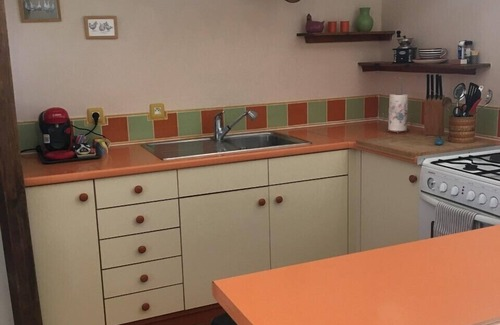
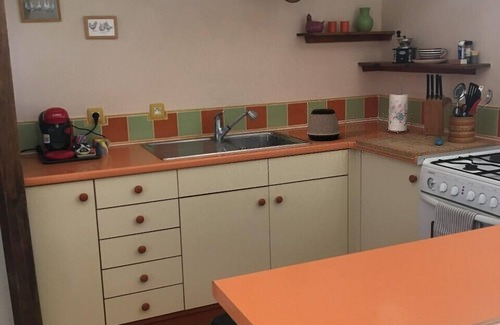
+ speaker [306,108,341,141]
